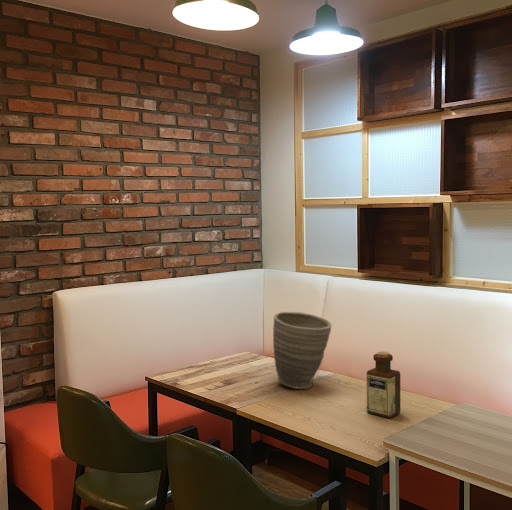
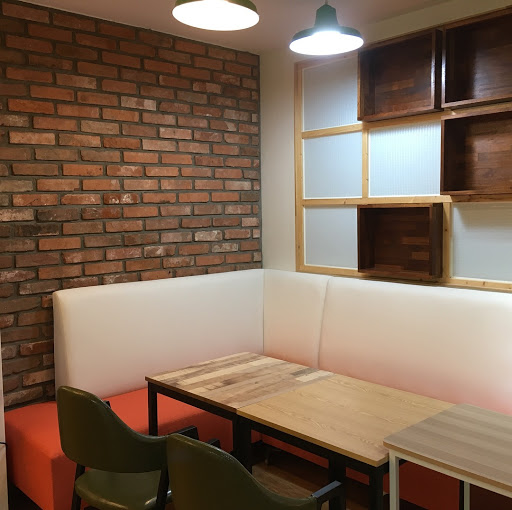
- vase [272,311,333,390]
- bottle [366,351,401,419]
